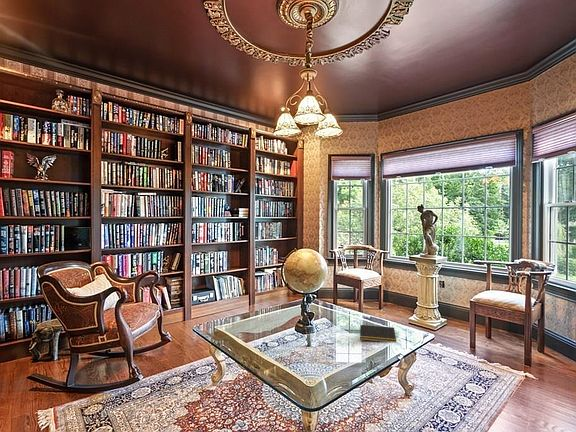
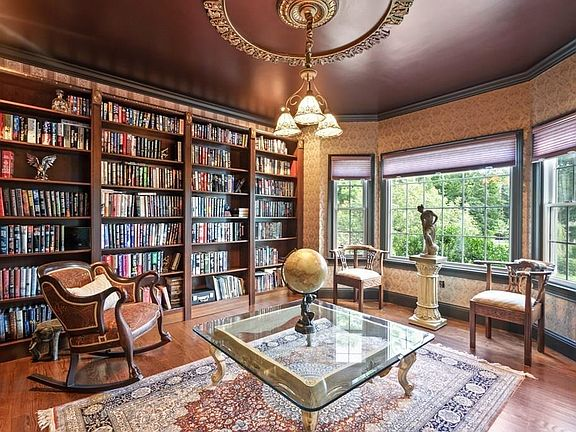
- notepad [359,324,397,343]
